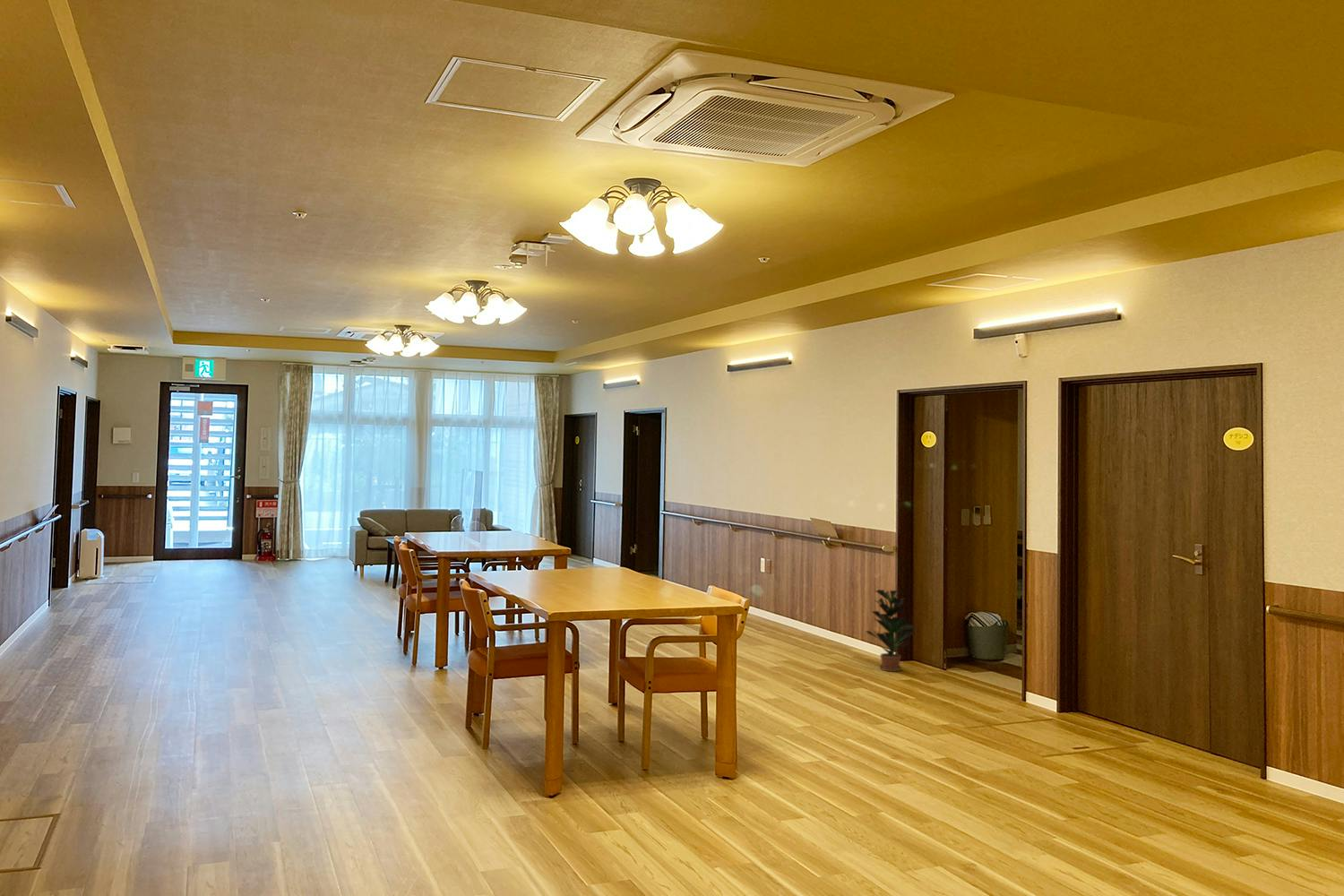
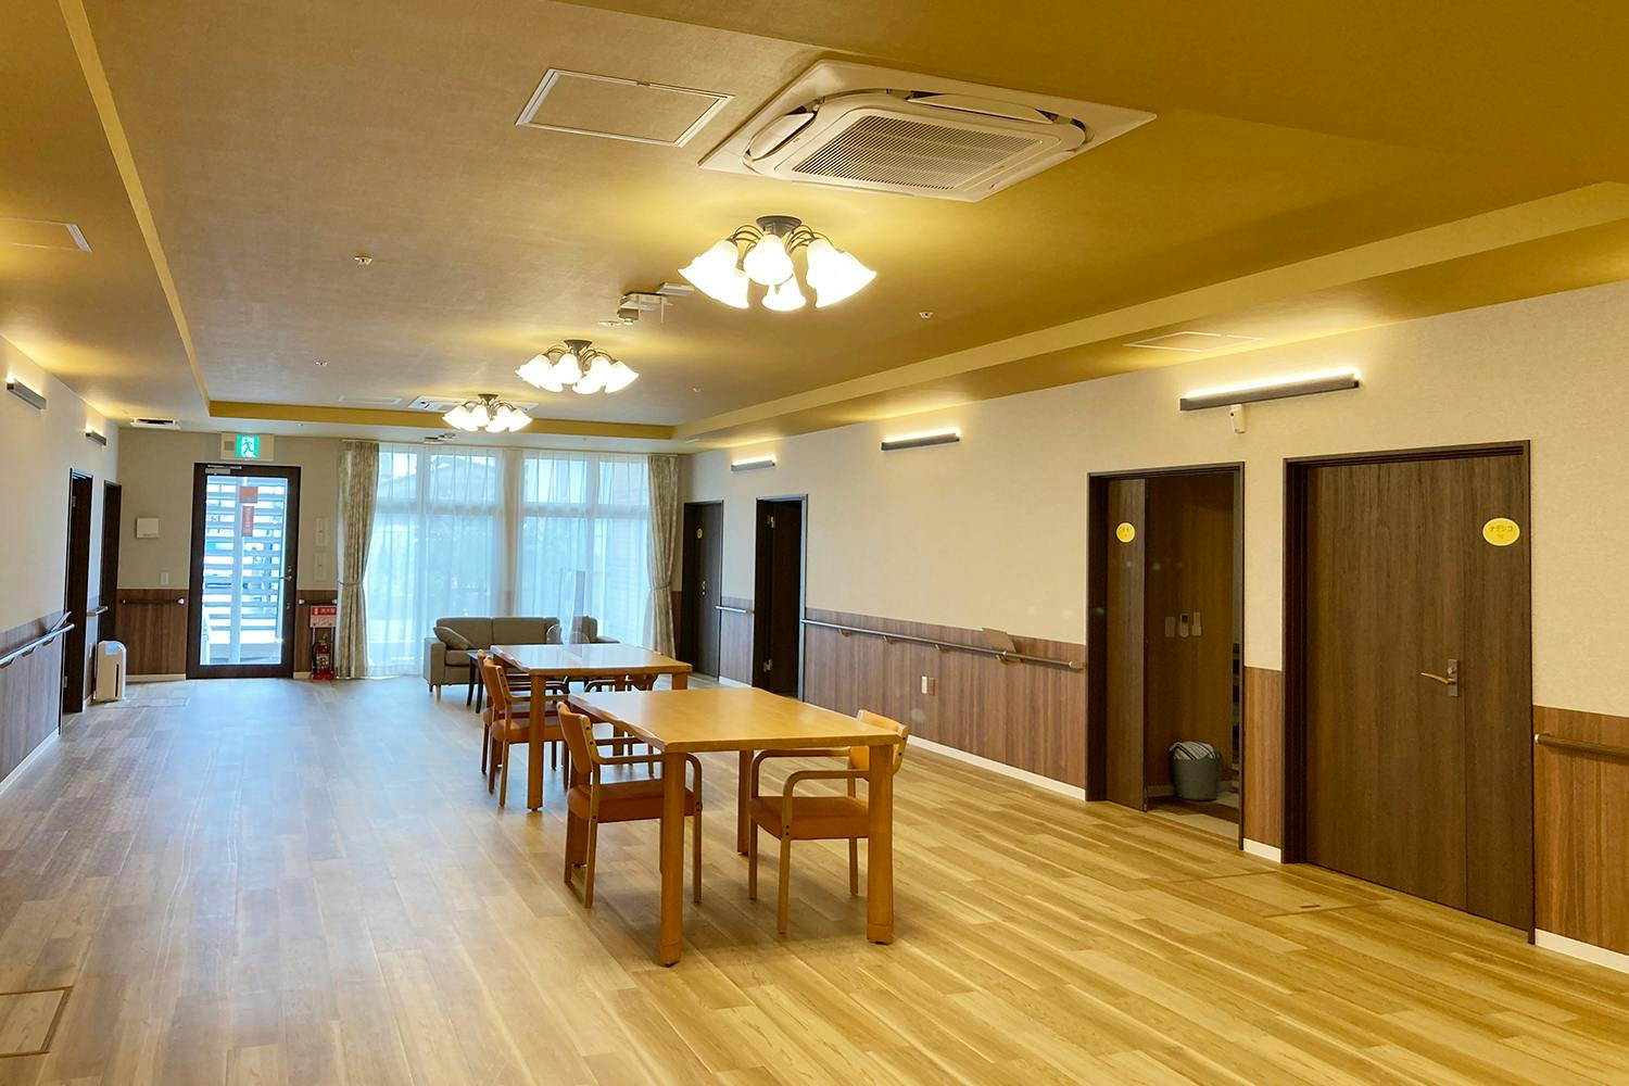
- potted plant [866,589,916,673]
